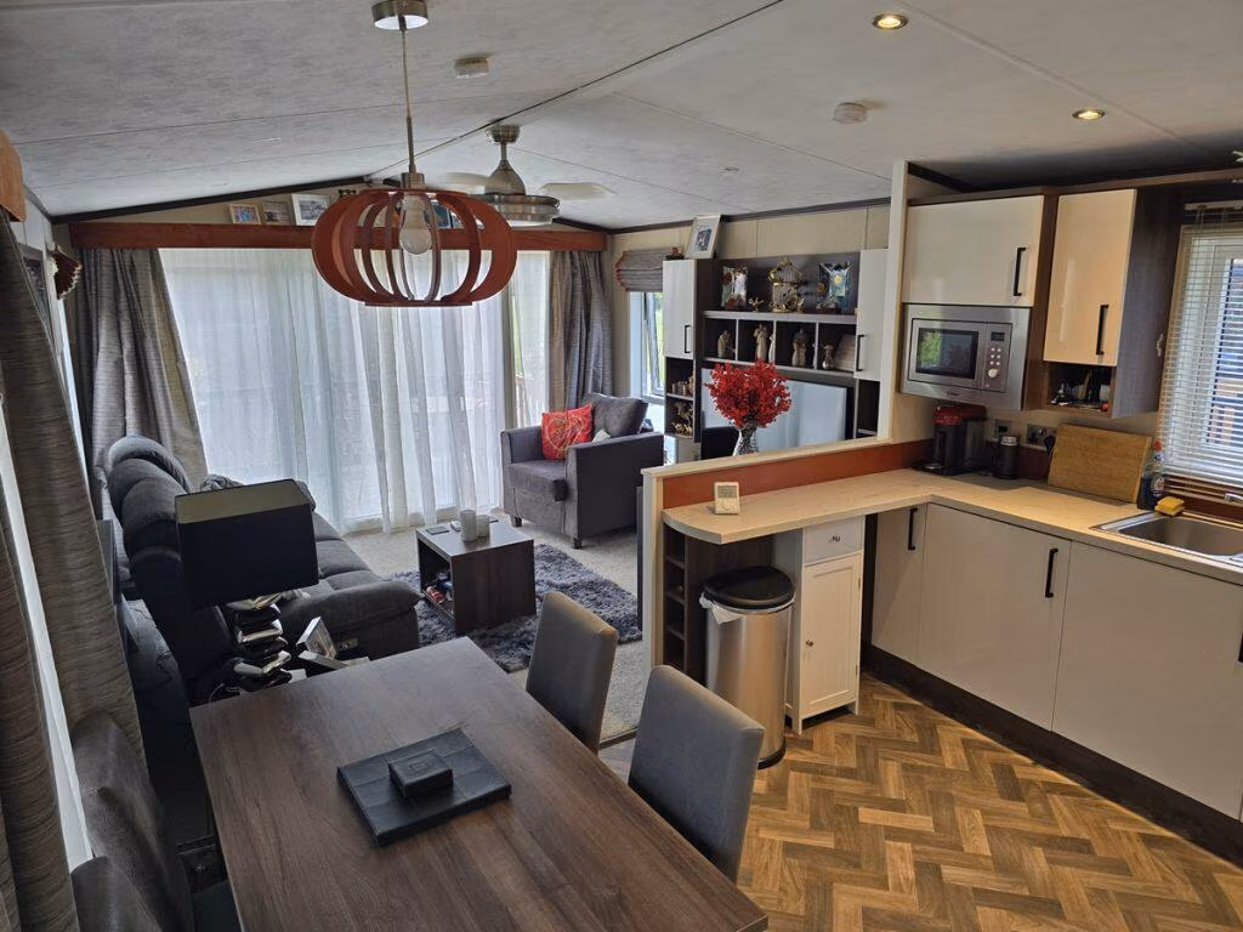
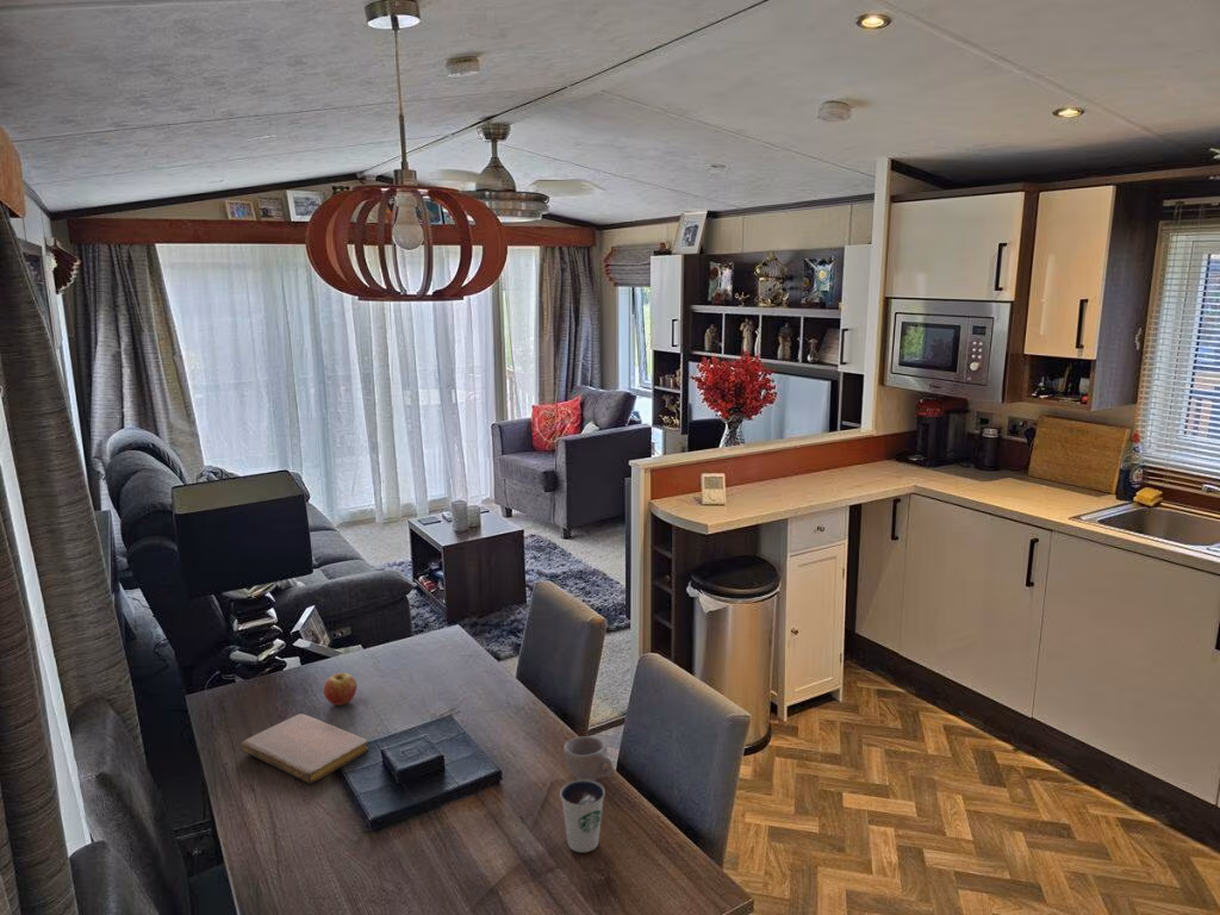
+ fruit [322,671,357,707]
+ dixie cup [559,779,606,853]
+ notebook [239,712,369,785]
+ cup [562,735,615,782]
